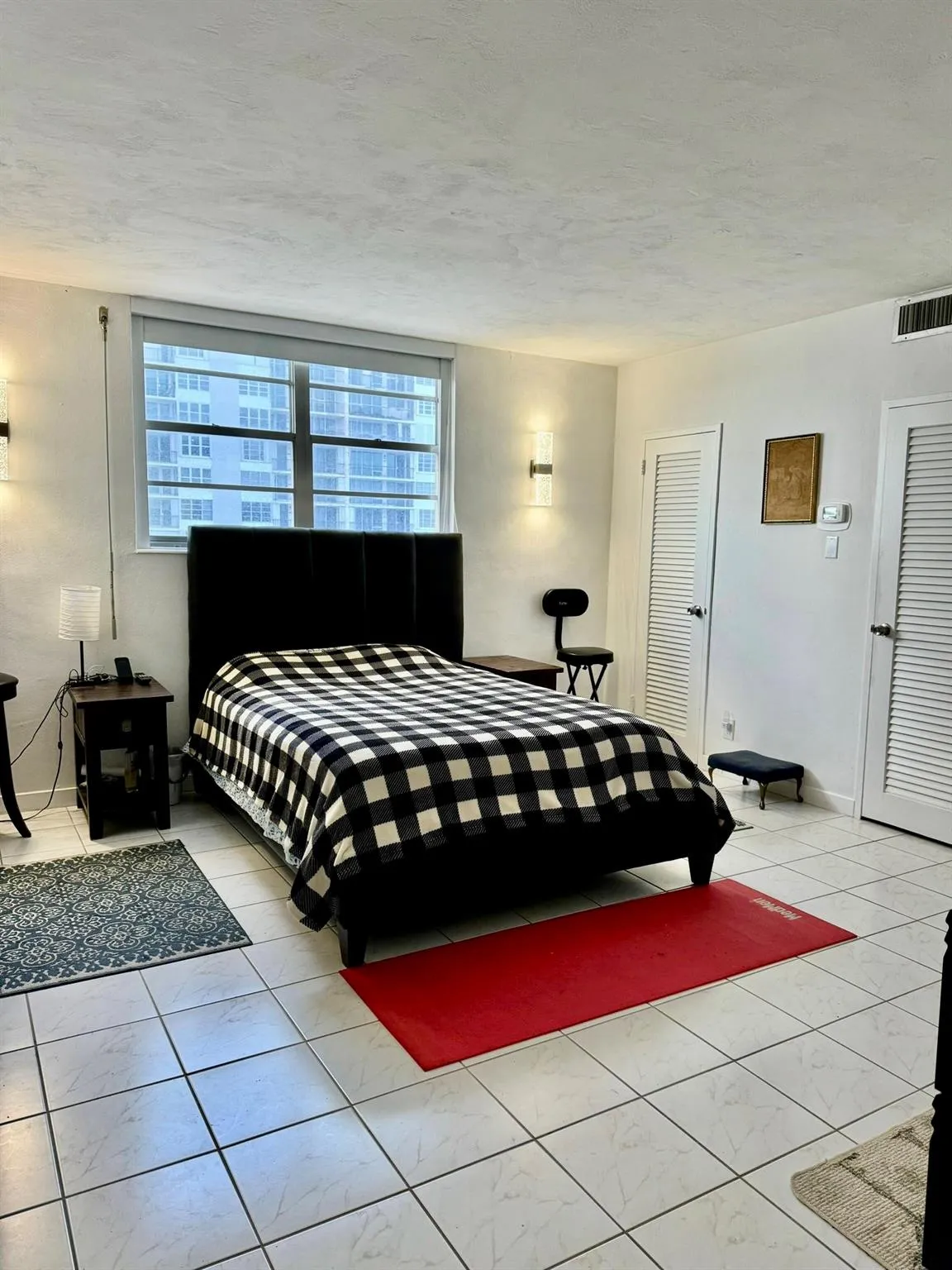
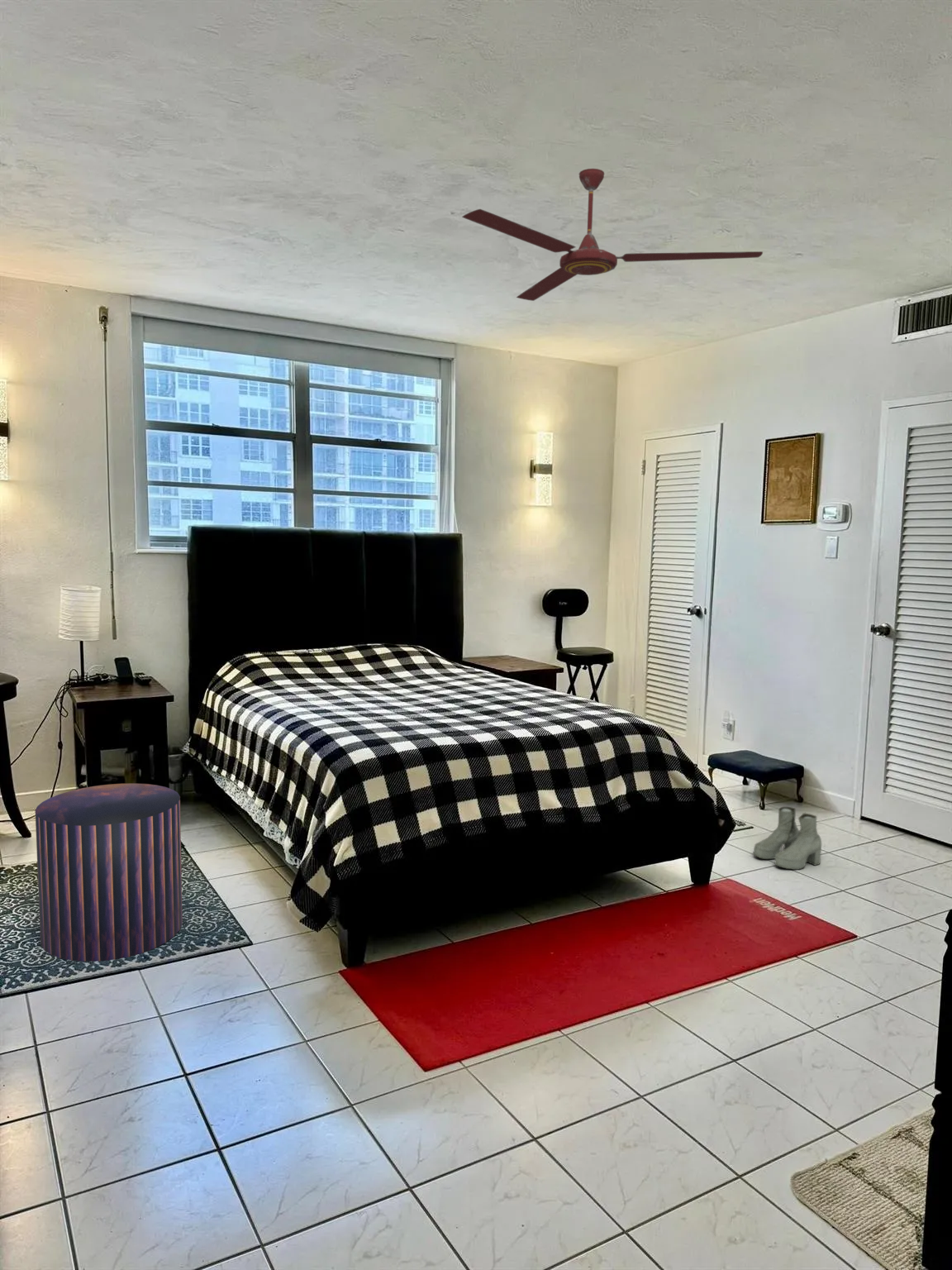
+ boots [752,806,822,871]
+ ceiling fan [461,168,764,302]
+ stool [35,783,183,962]
